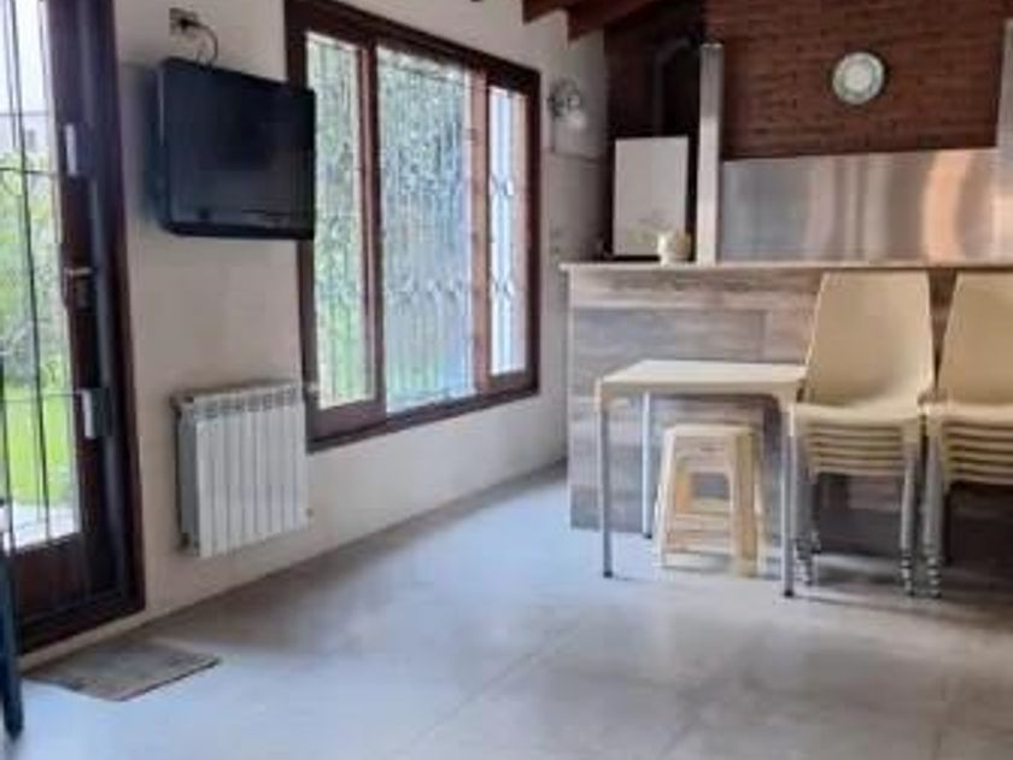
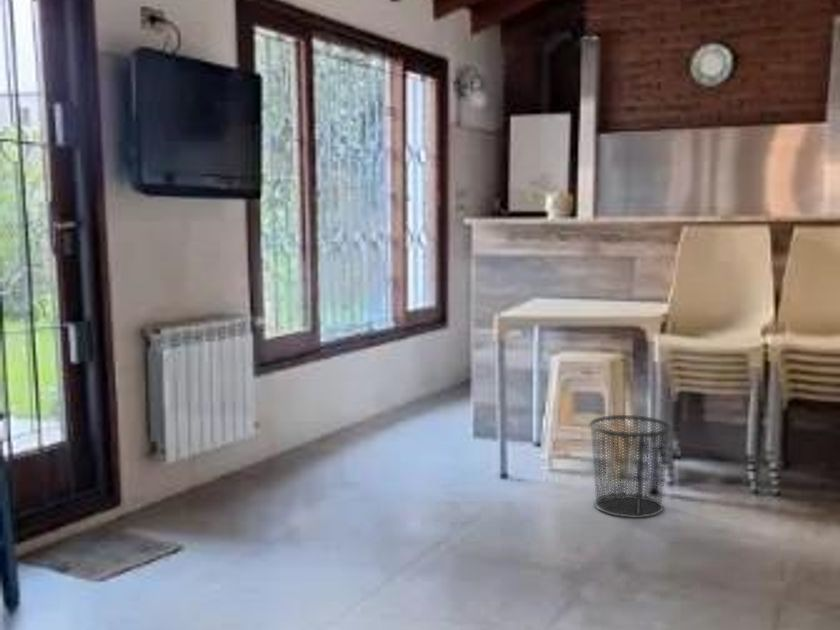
+ waste bin [588,414,673,519]
